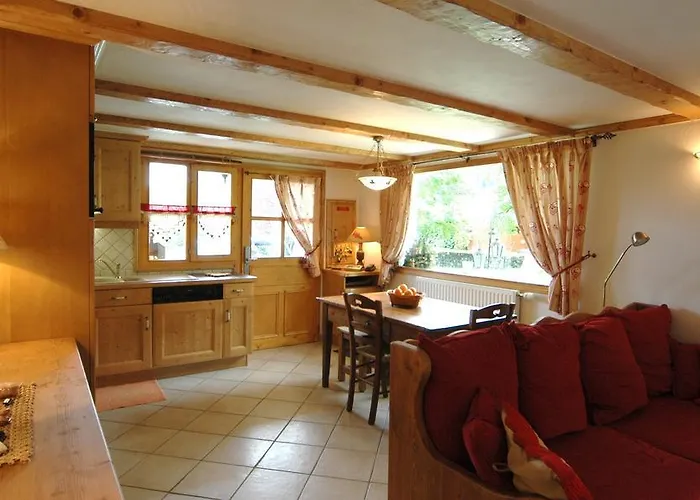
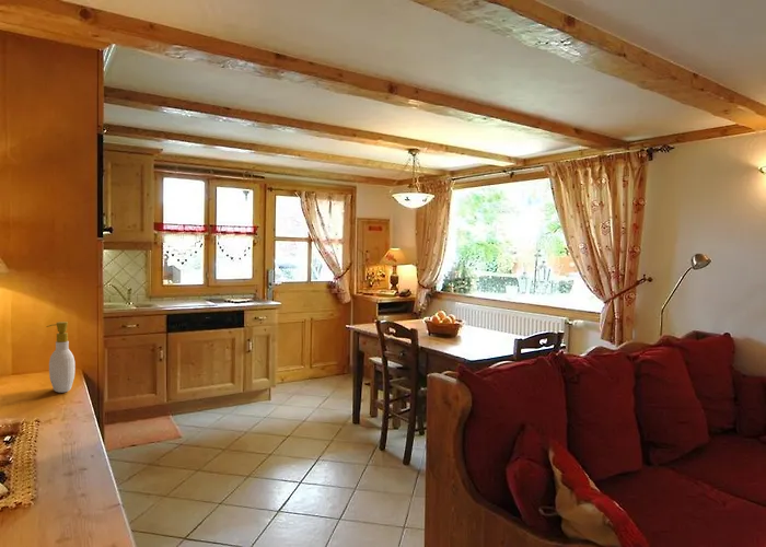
+ soap bottle [46,321,77,394]
